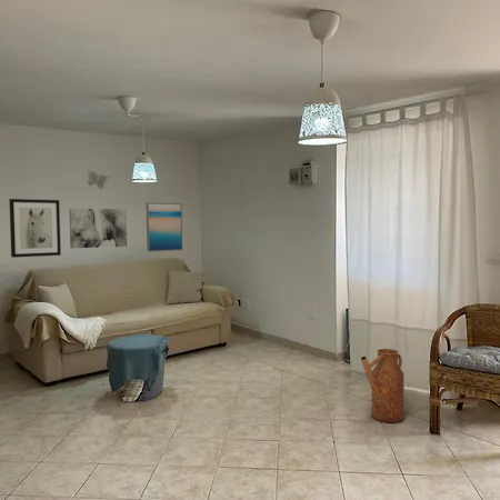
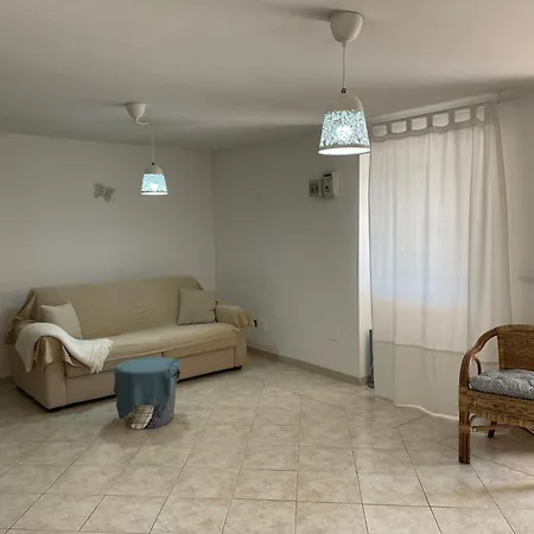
- wall art [68,207,128,249]
- wall art [8,198,62,259]
- wall art [144,201,183,252]
- watering can [360,348,406,424]
